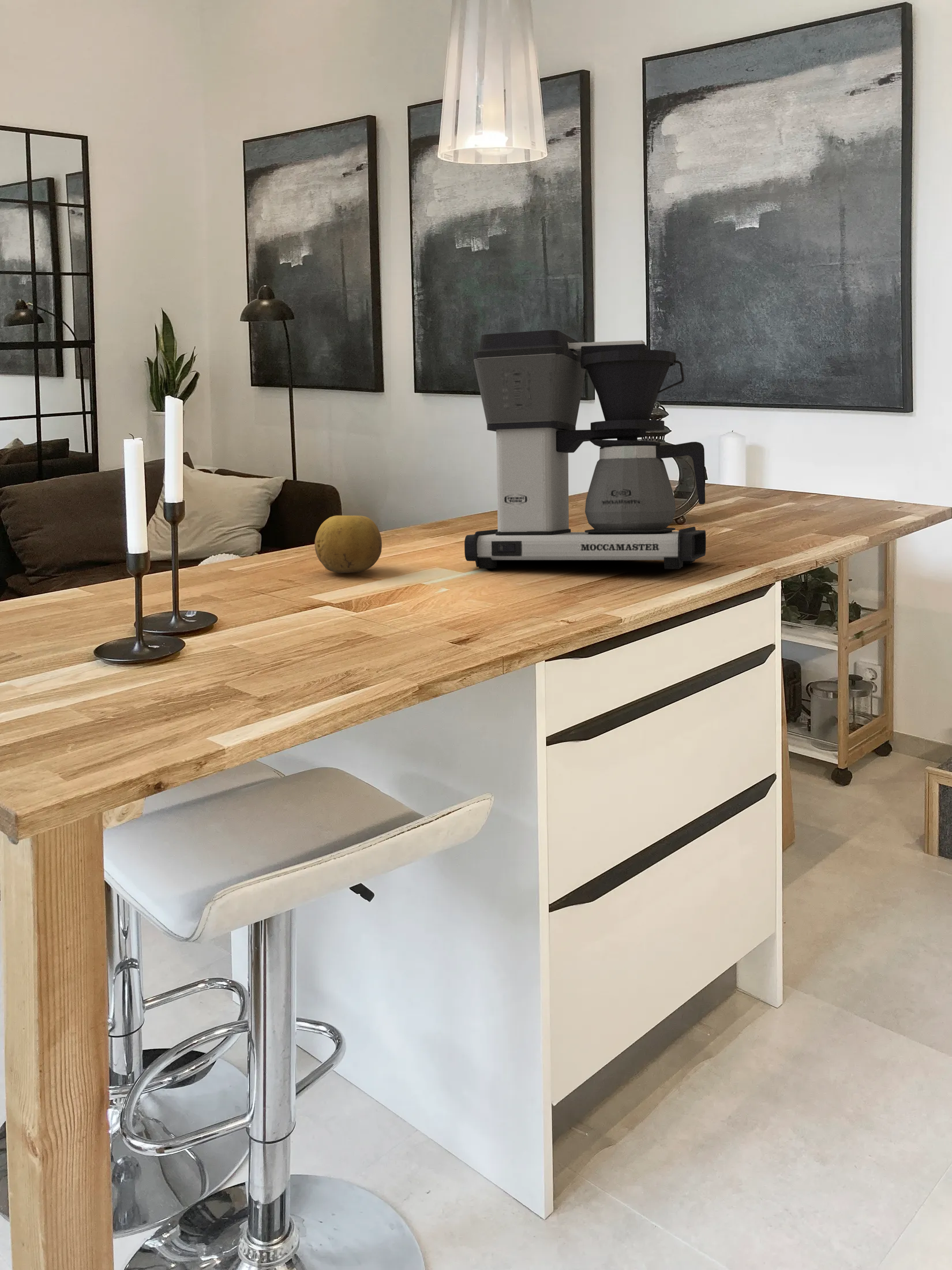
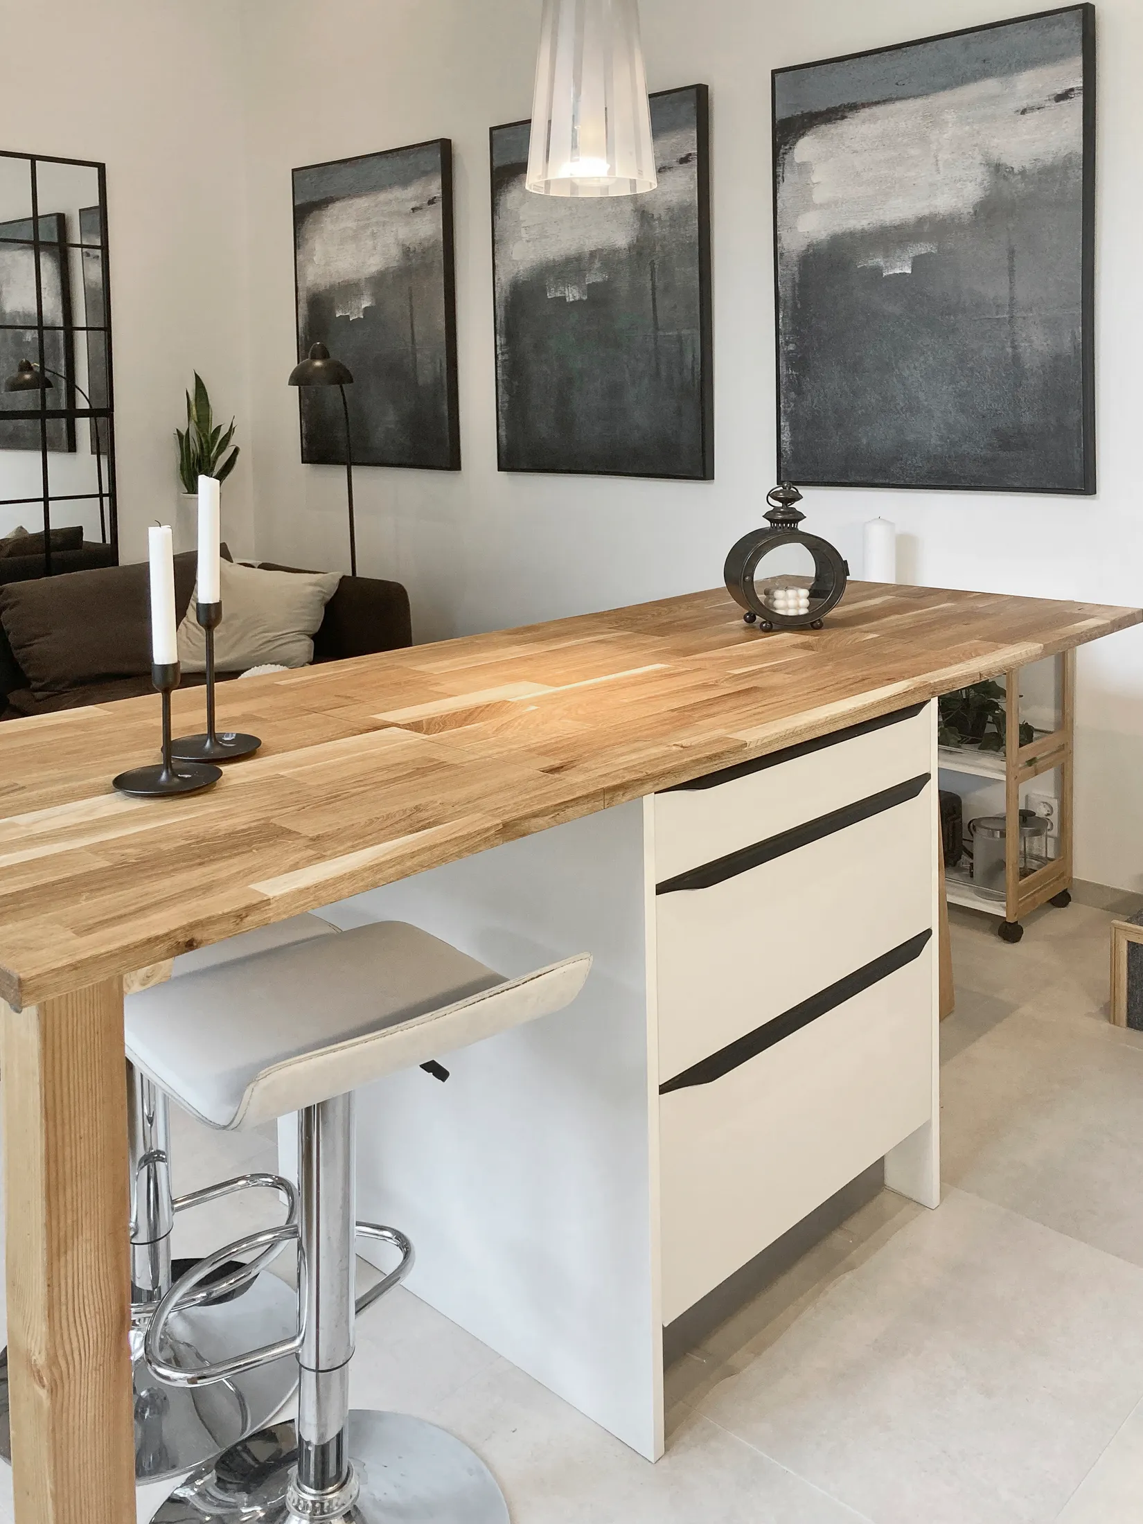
- fruit [314,515,383,574]
- coffee maker [464,330,706,569]
